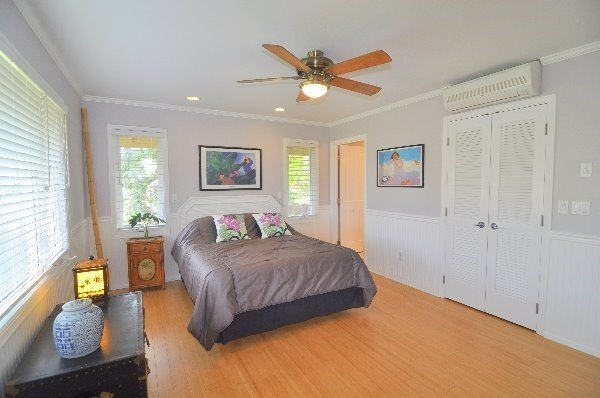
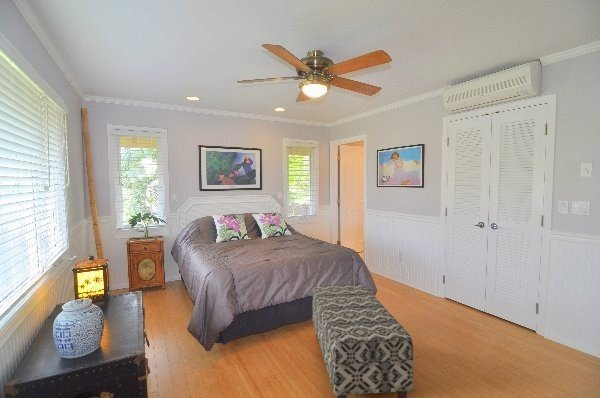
+ bench [312,284,414,398]
